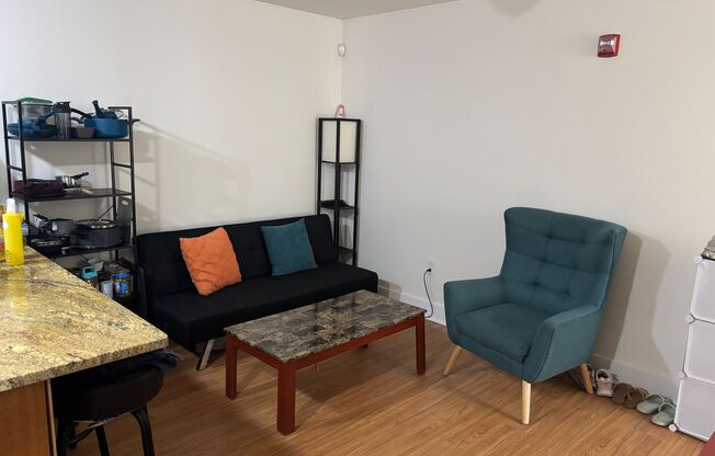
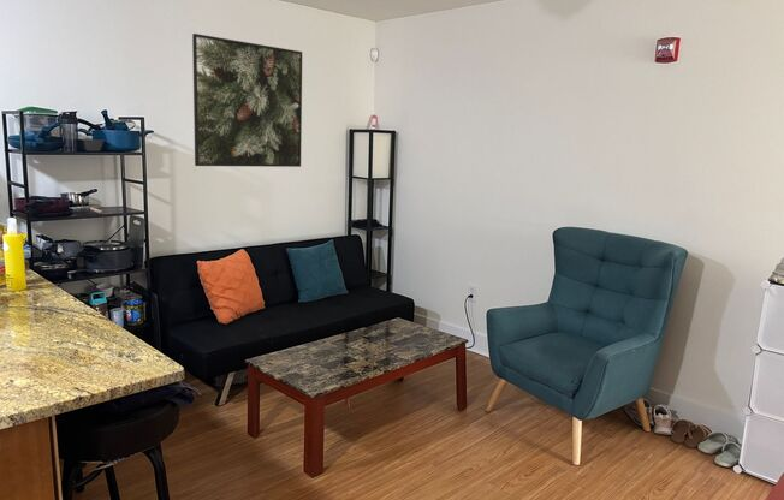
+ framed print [191,32,303,168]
